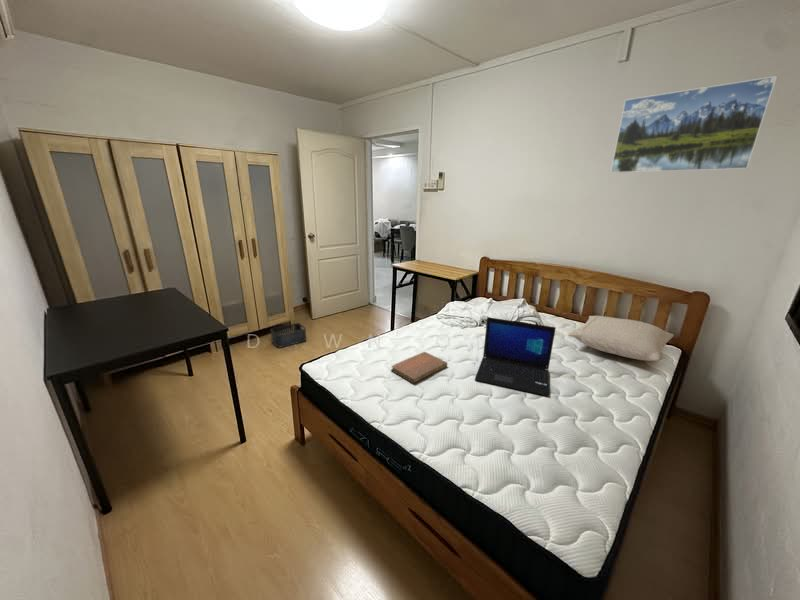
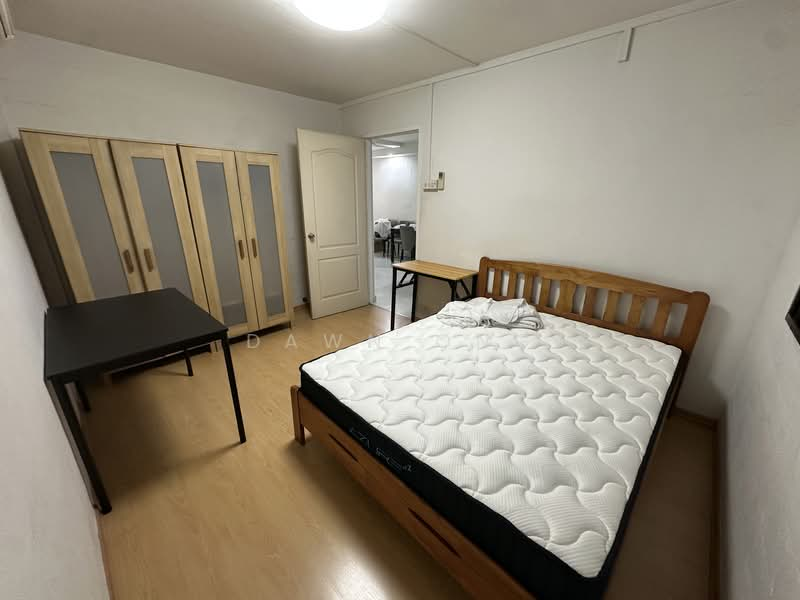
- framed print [609,75,778,174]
- notebook [390,351,448,384]
- storage bin [270,322,307,349]
- pillow [567,314,675,362]
- laptop [474,316,557,398]
